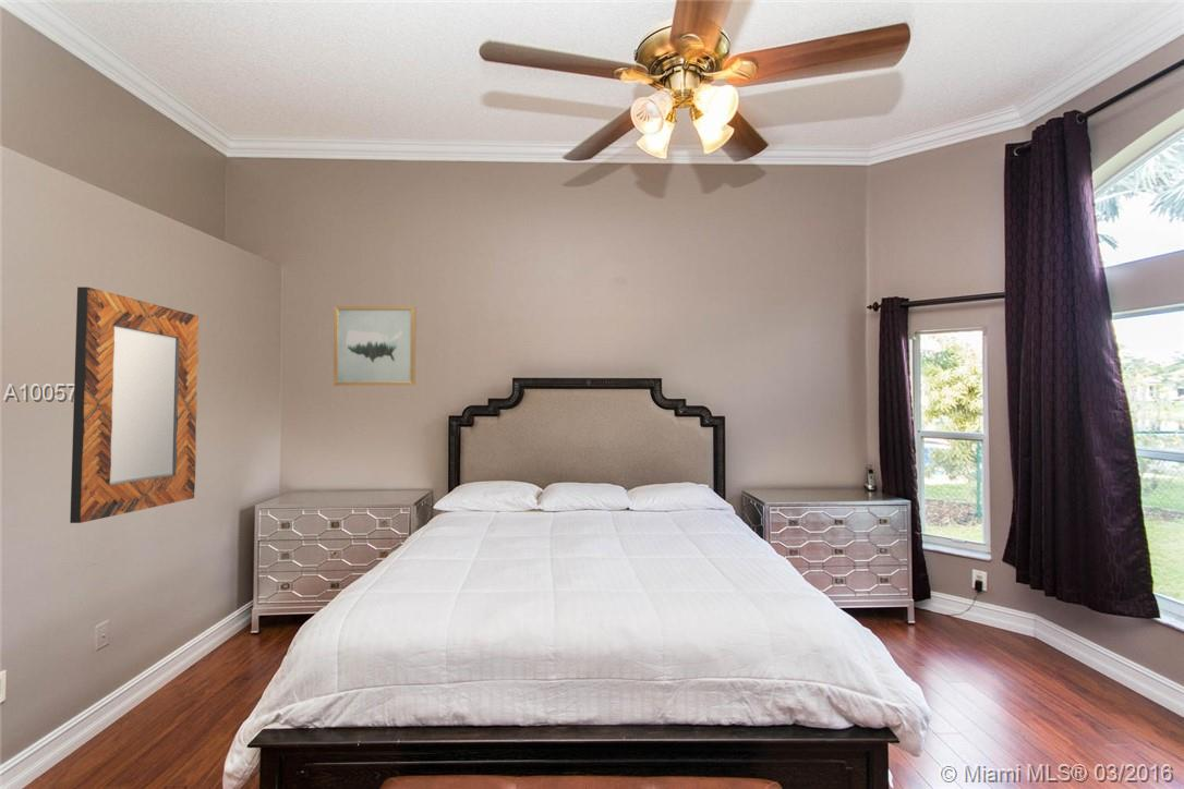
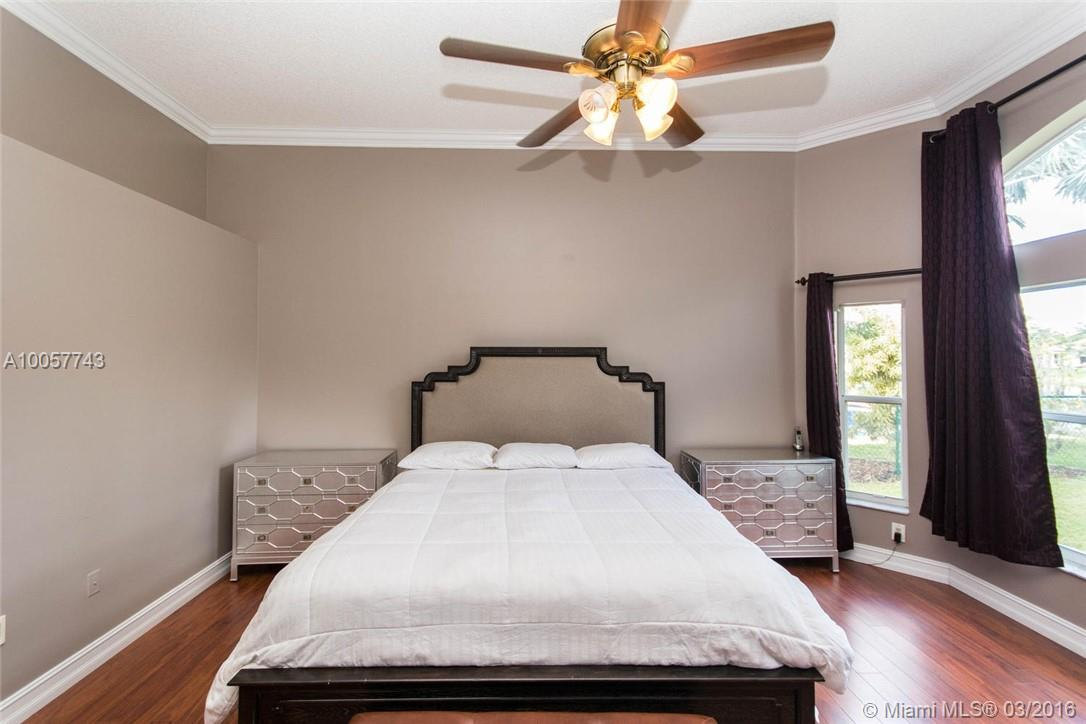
- home mirror [69,286,200,524]
- wall art [333,305,418,387]
